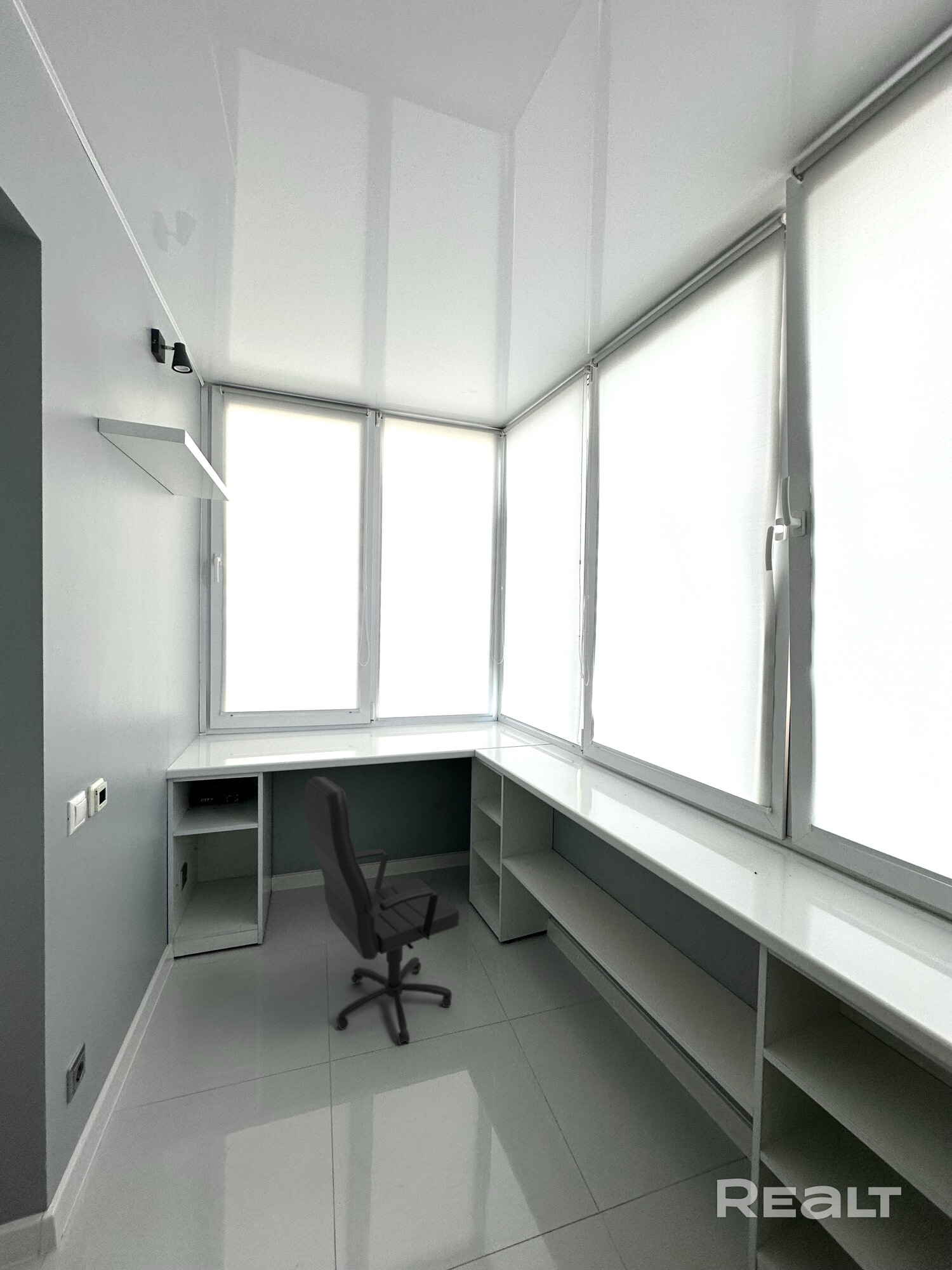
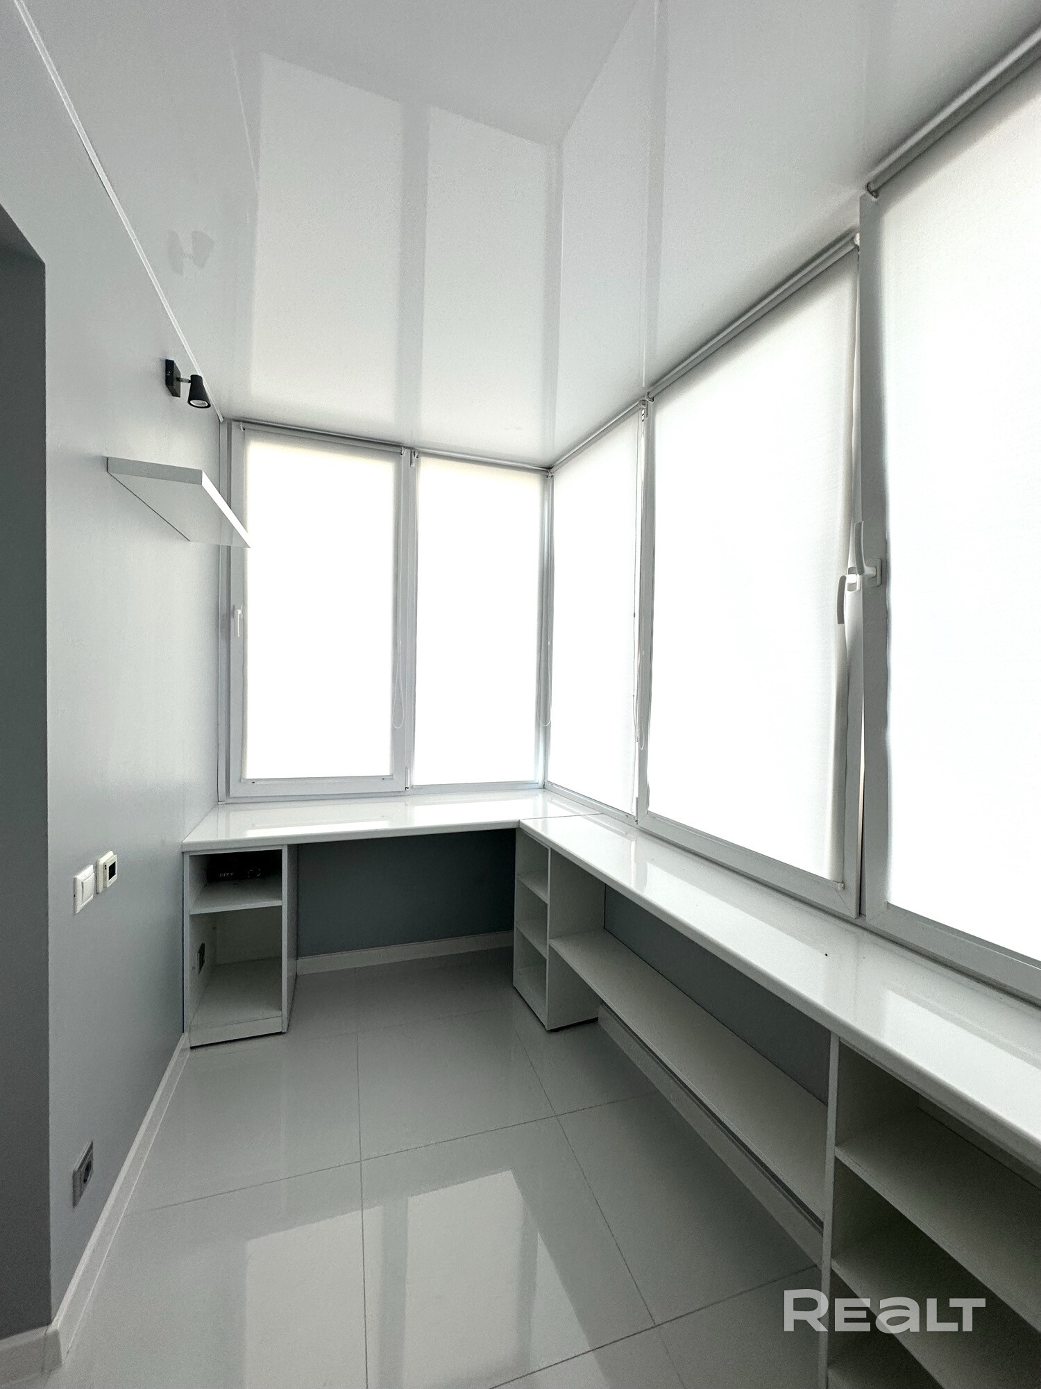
- office chair [305,776,460,1045]
